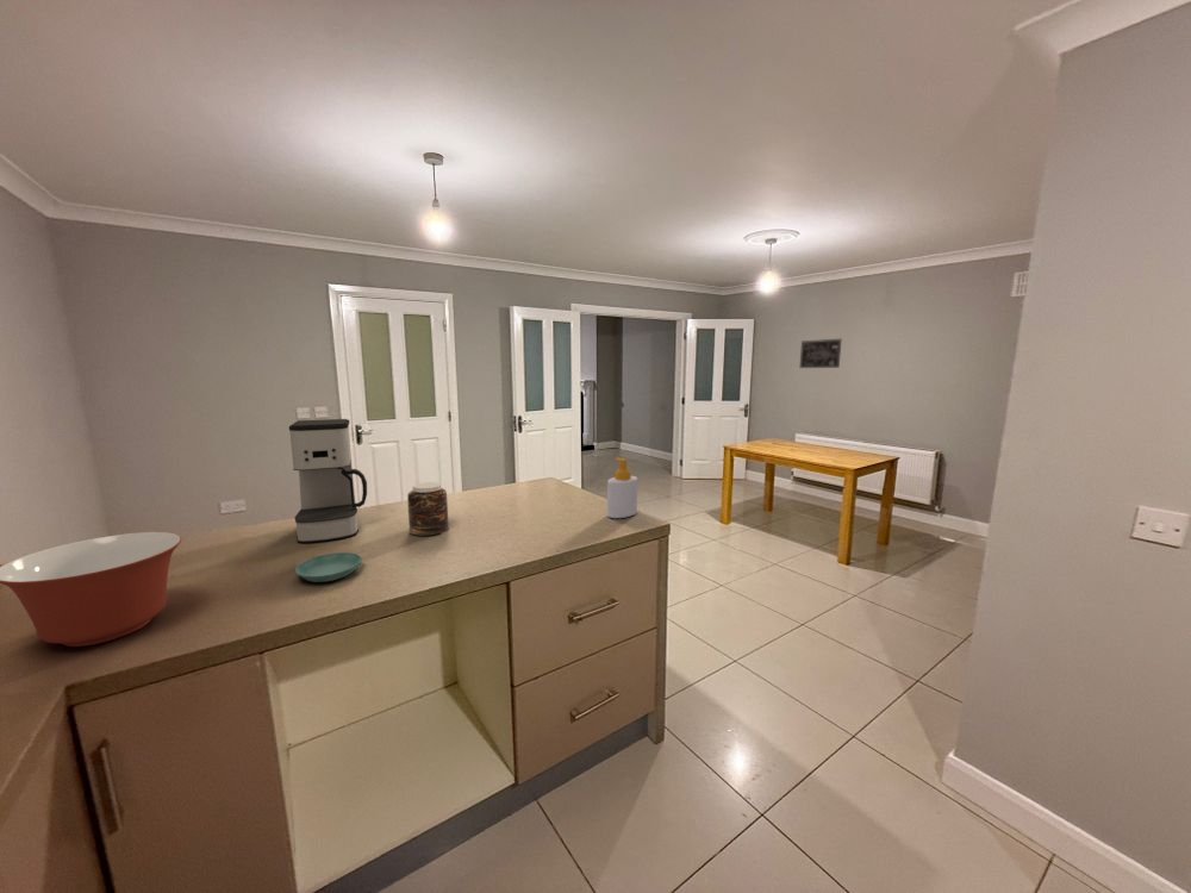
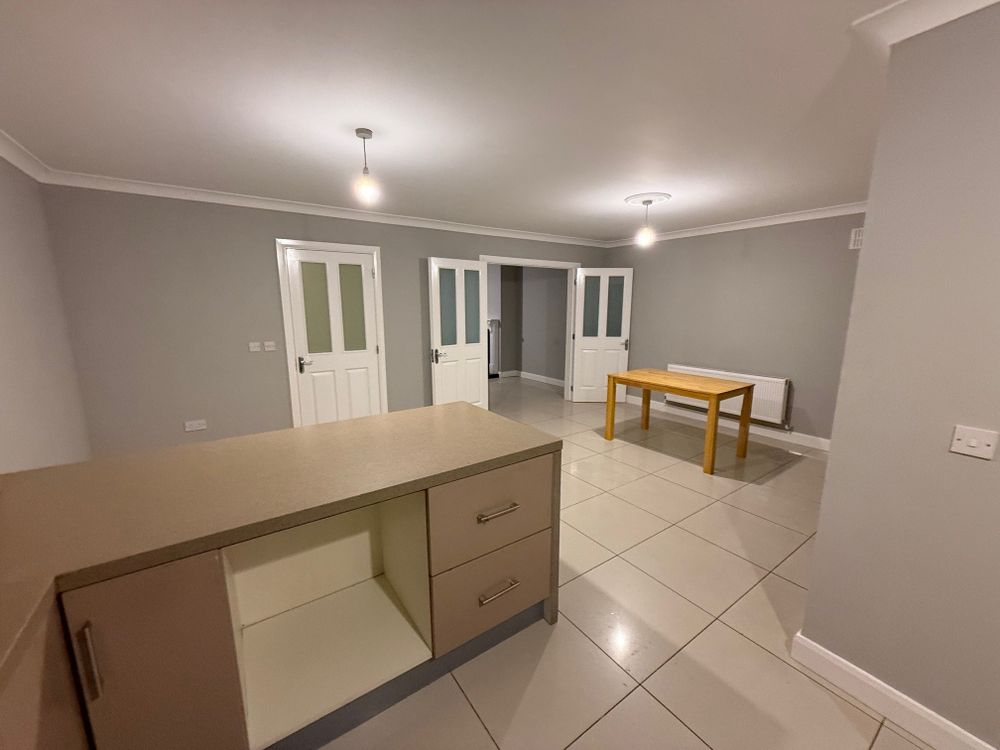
- mixing bowl [0,531,182,648]
- coffee maker [288,418,368,544]
- jar [406,481,450,537]
- soap bottle [606,457,638,519]
- saucer [294,551,363,583]
- wall art [799,338,842,369]
